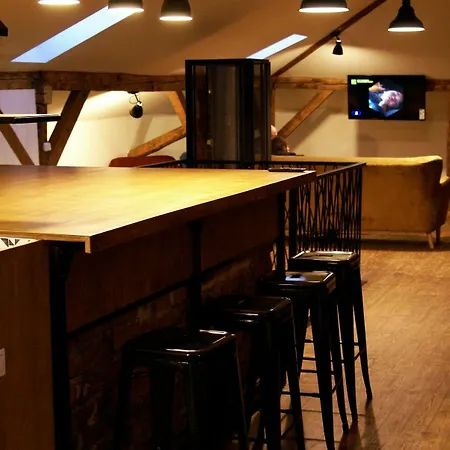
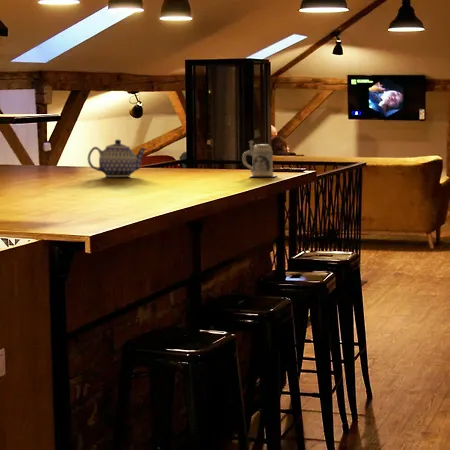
+ beer mug [241,139,278,177]
+ teapot [87,138,148,178]
